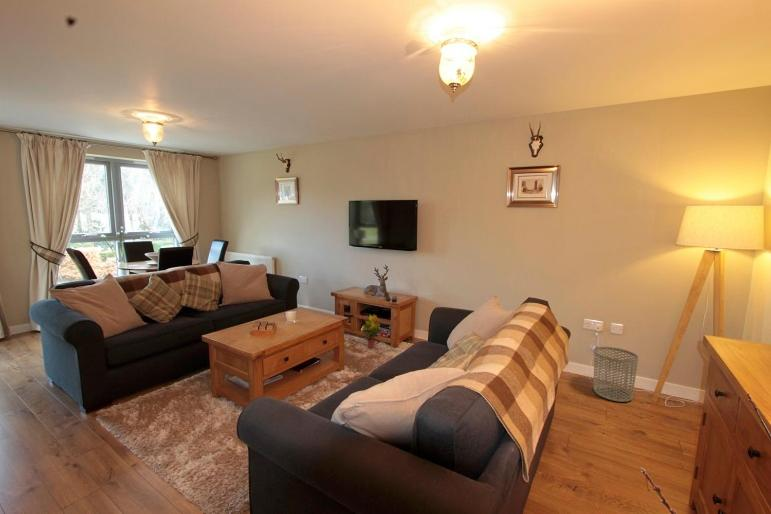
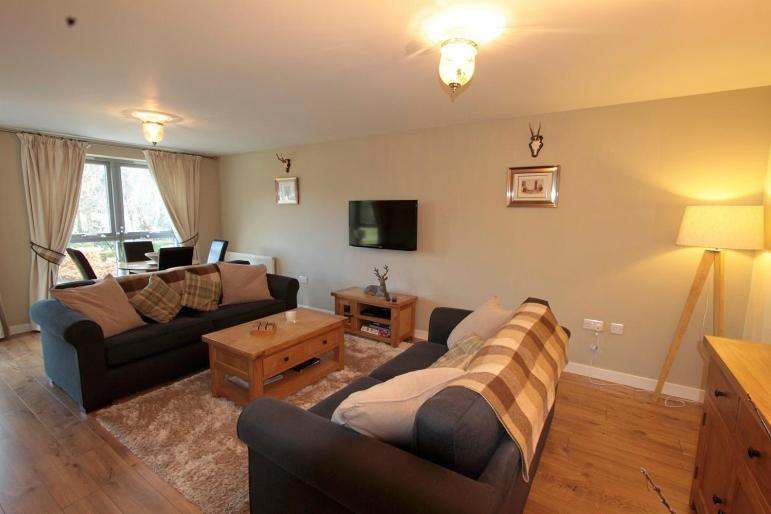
- potted plant [360,313,383,349]
- waste bin [593,346,639,403]
